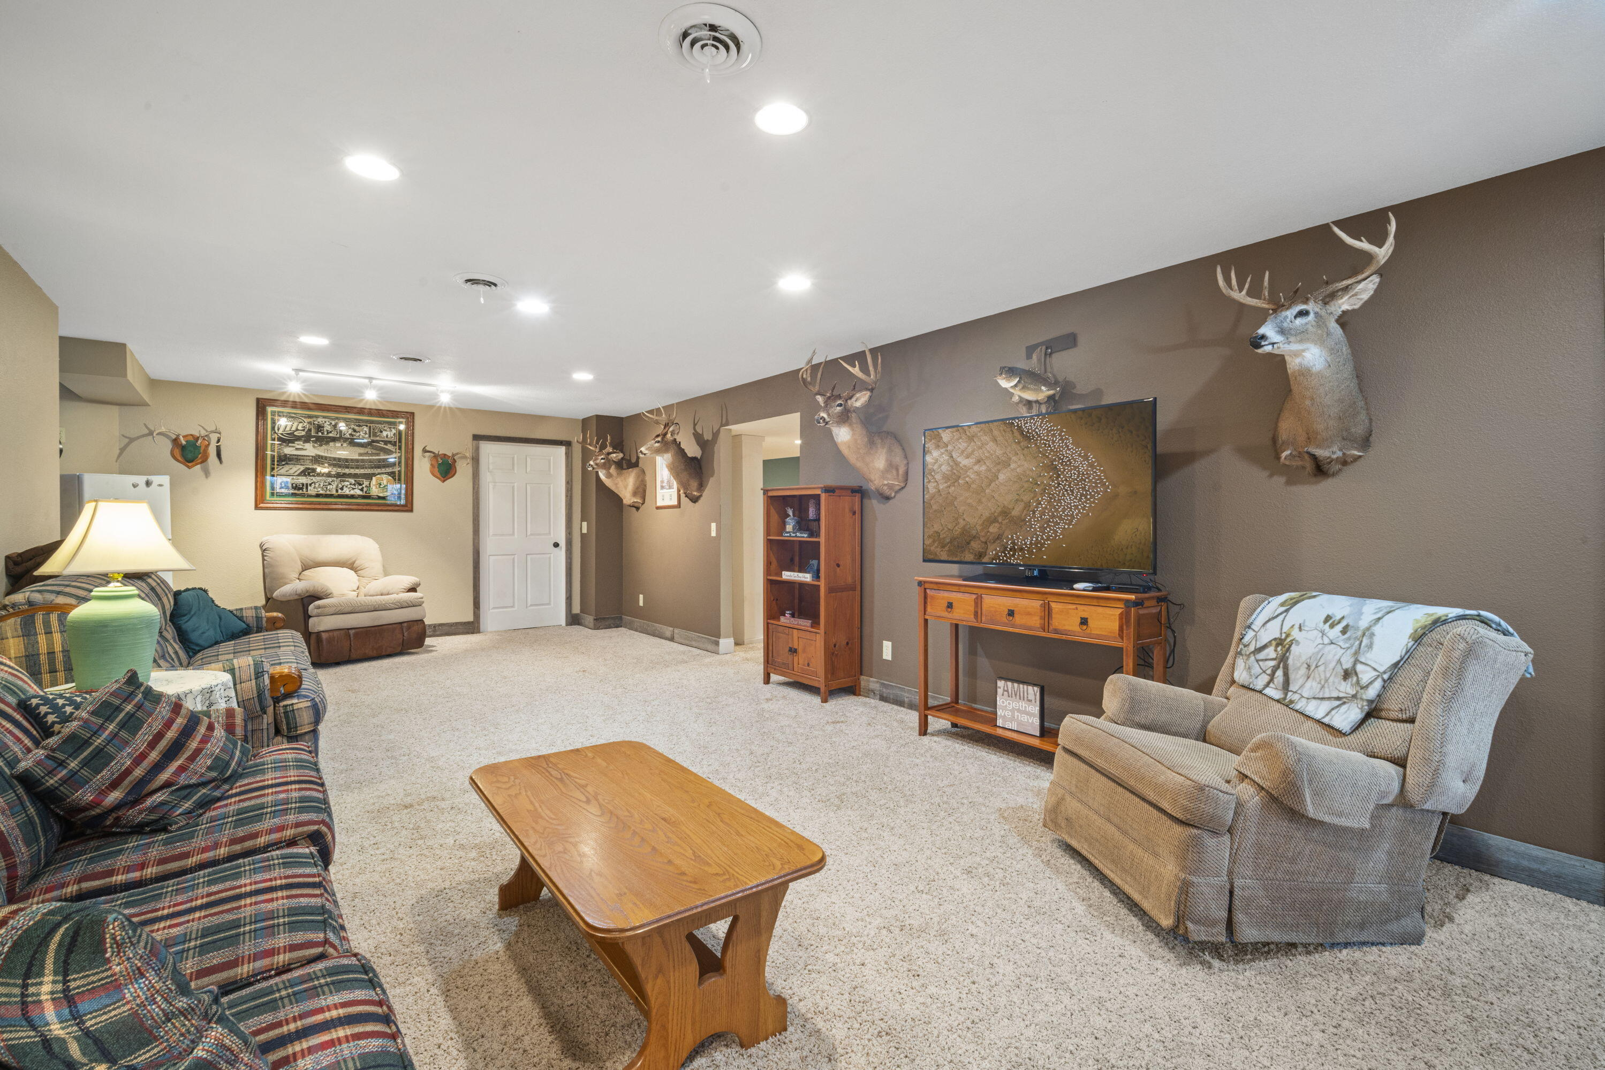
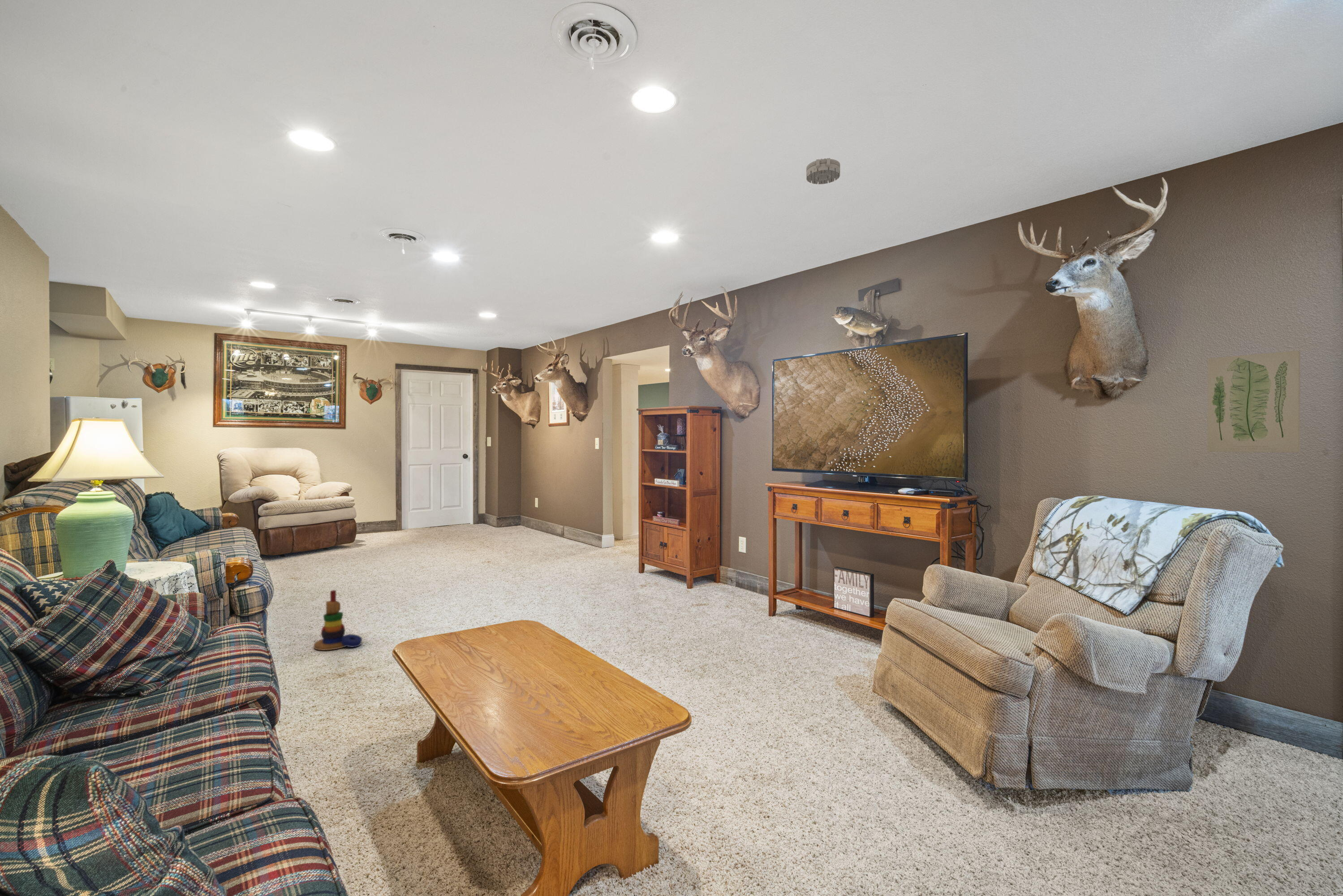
+ stacking toy [313,590,362,651]
+ wall art [1207,350,1301,453]
+ smoke detector [806,158,840,185]
